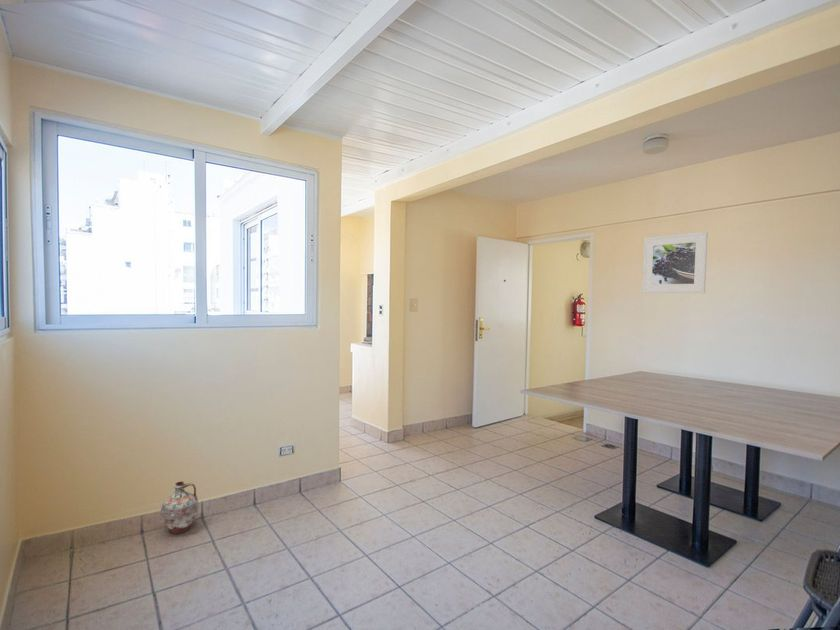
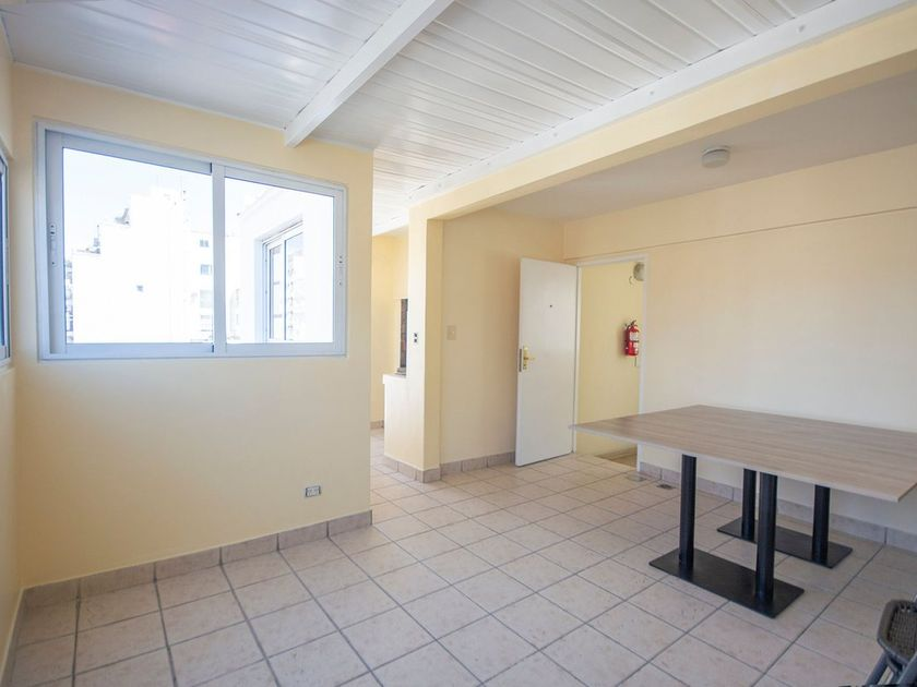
- ceramic jug [160,480,199,535]
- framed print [641,231,709,294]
